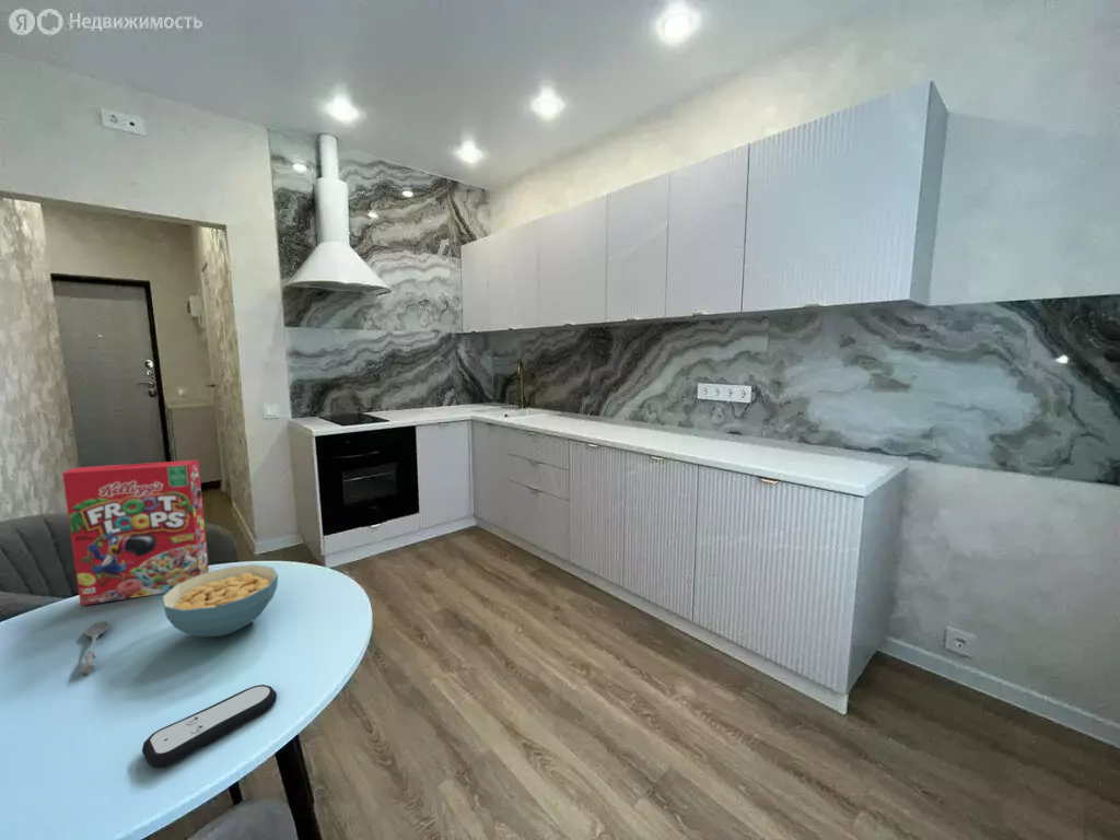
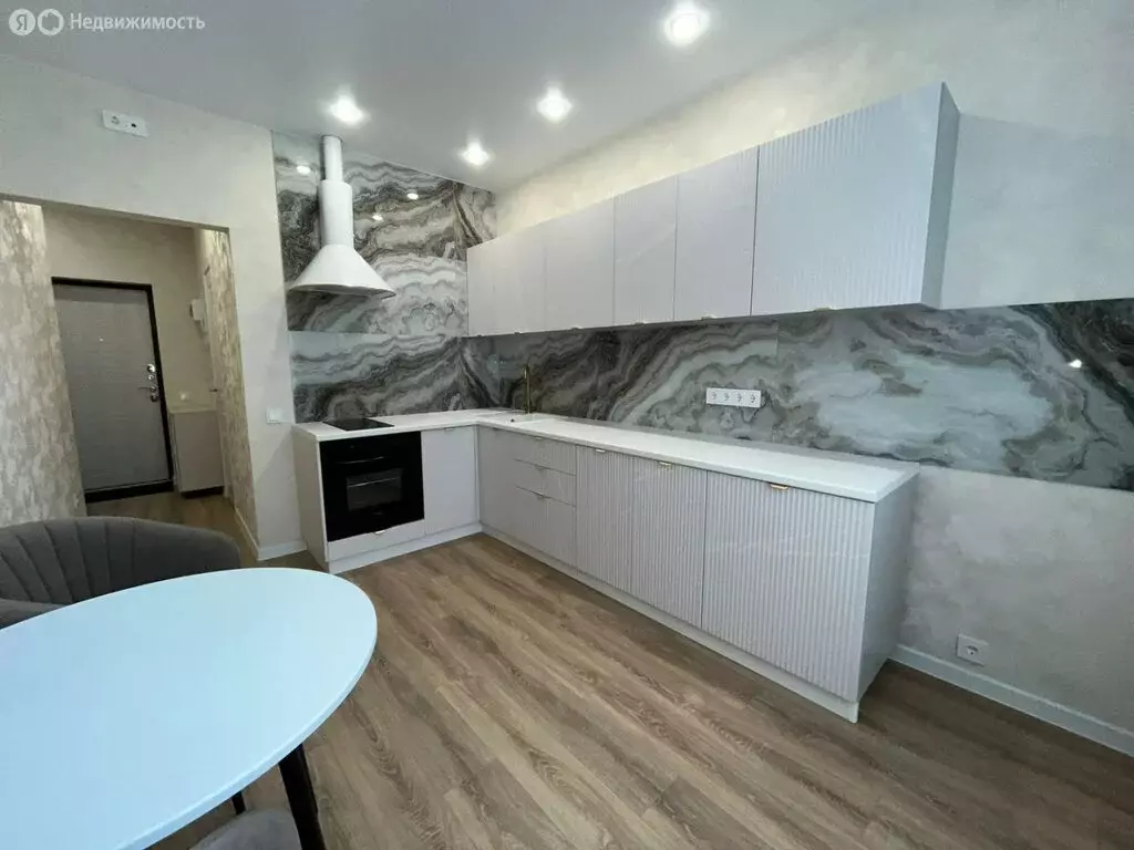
- soupspoon [79,620,110,675]
- remote control [141,684,278,769]
- cereal bowl [161,563,279,638]
- cereal box [61,459,210,606]
